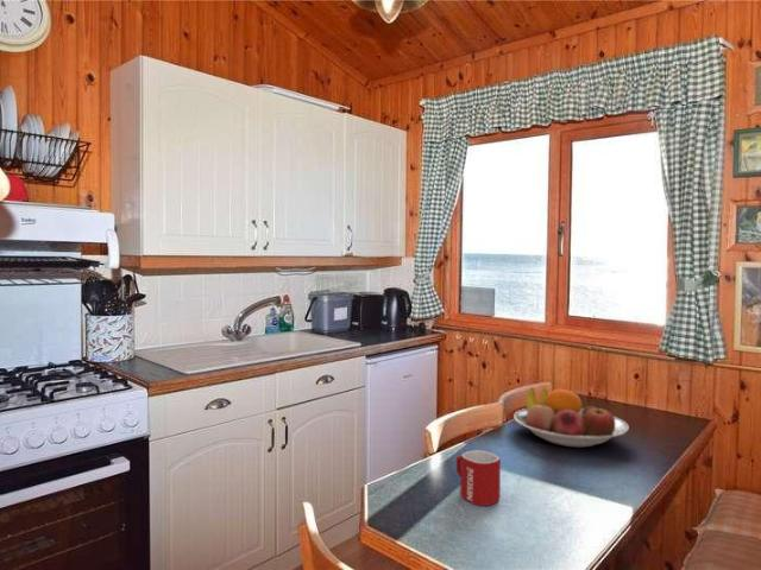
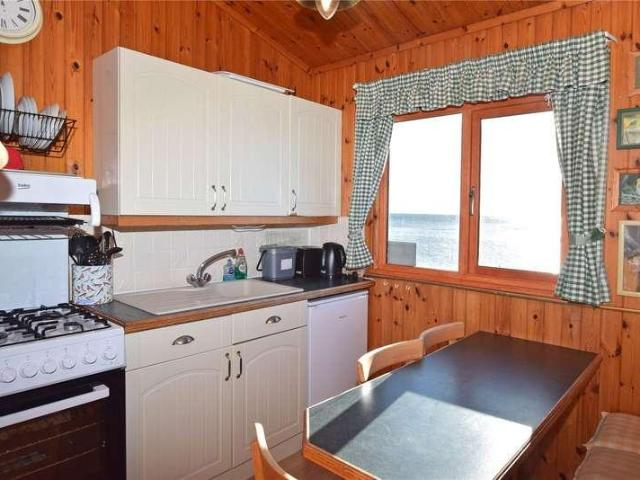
- mug [455,449,502,507]
- fruit bowl [512,387,630,449]
